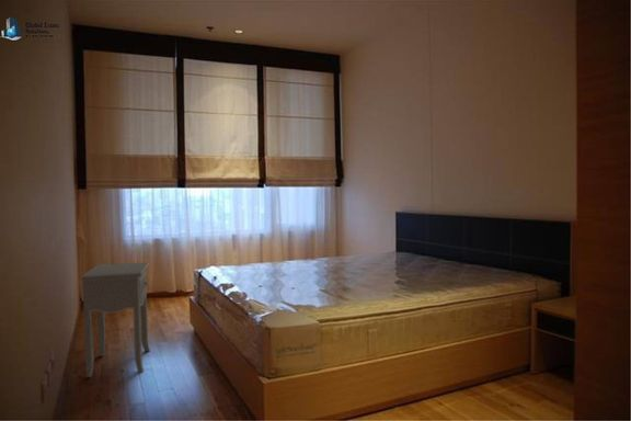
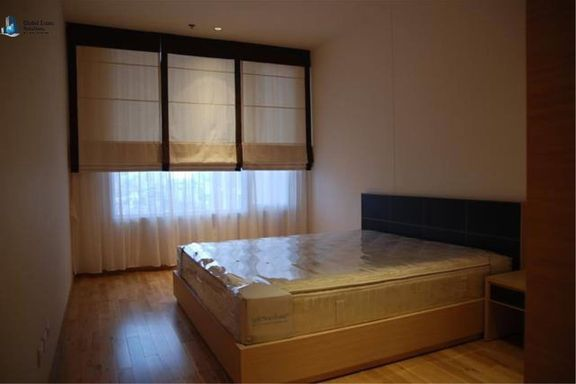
- nightstand [81,261,151,378]
